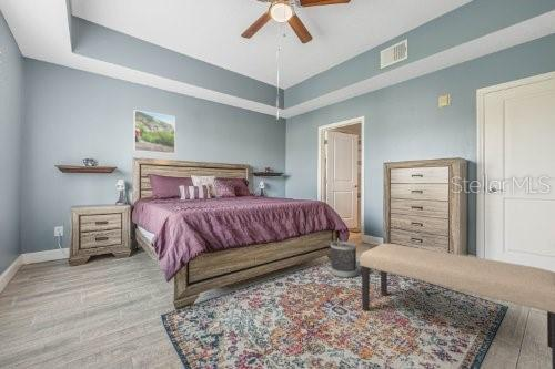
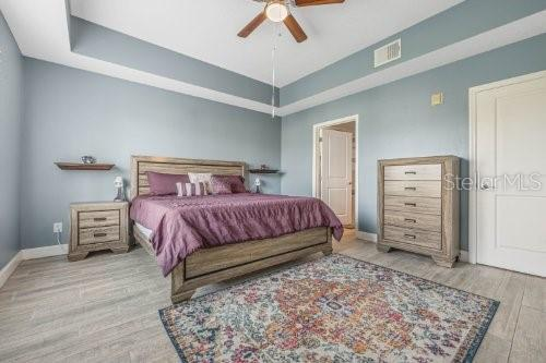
- wastebasket [330,240,357,279]
- bench [359,243,555,369]
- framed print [133,109,176,155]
